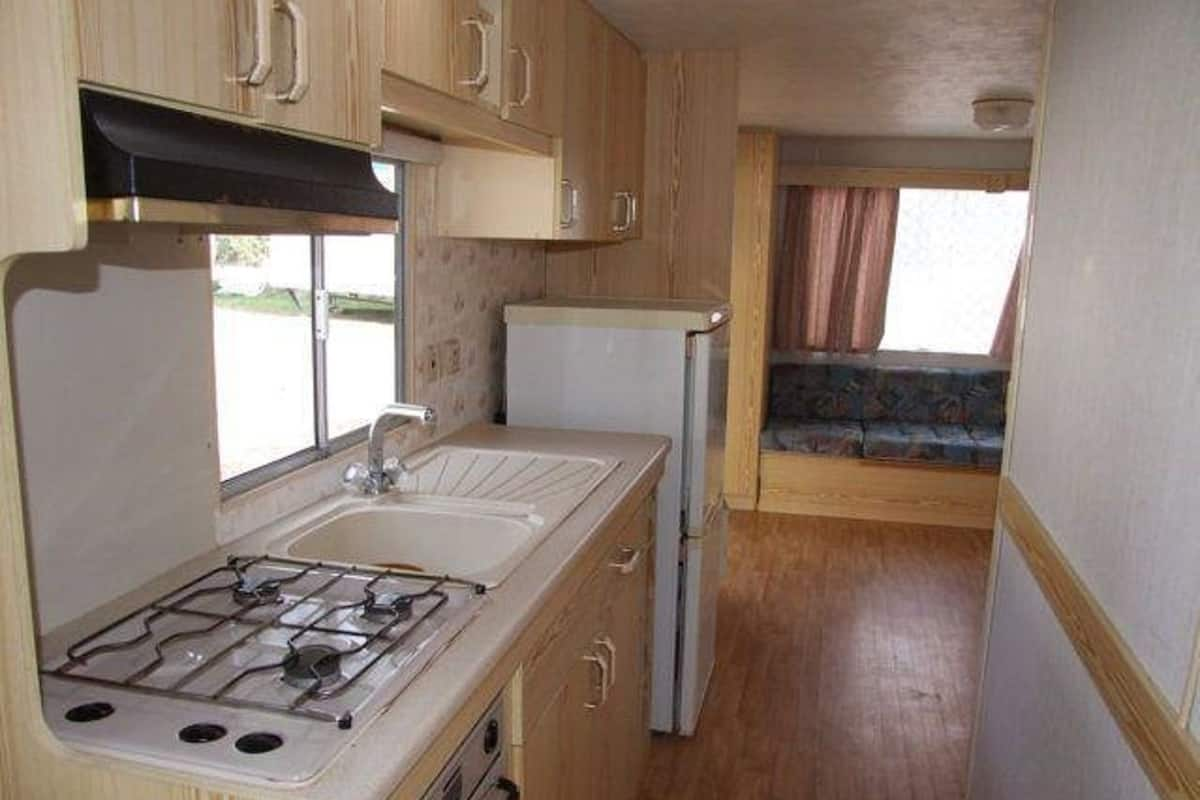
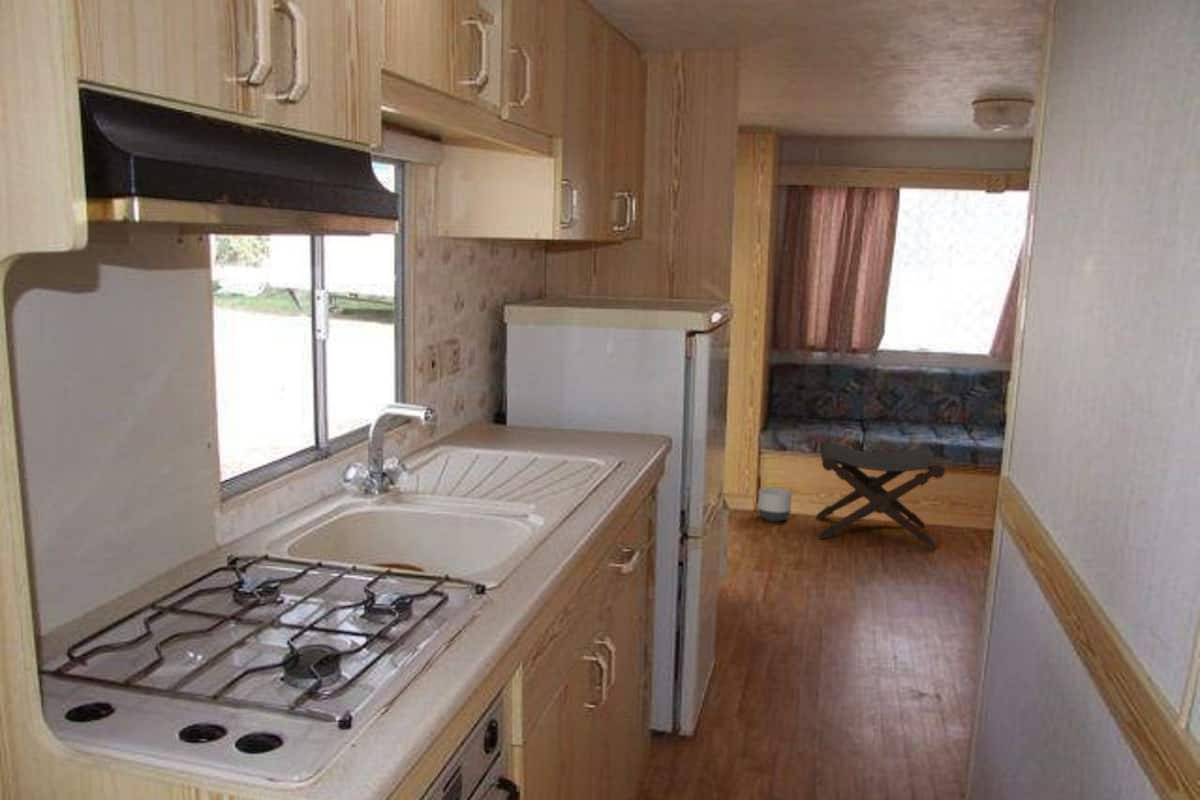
+ footstool [815,440,946,549]
+ planter [757,487,793,523]
